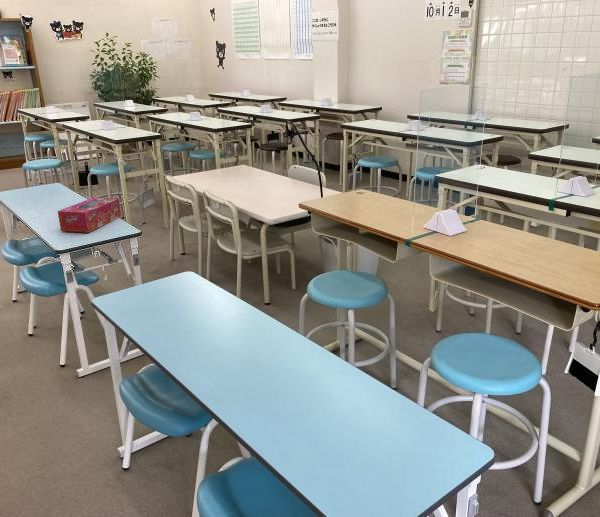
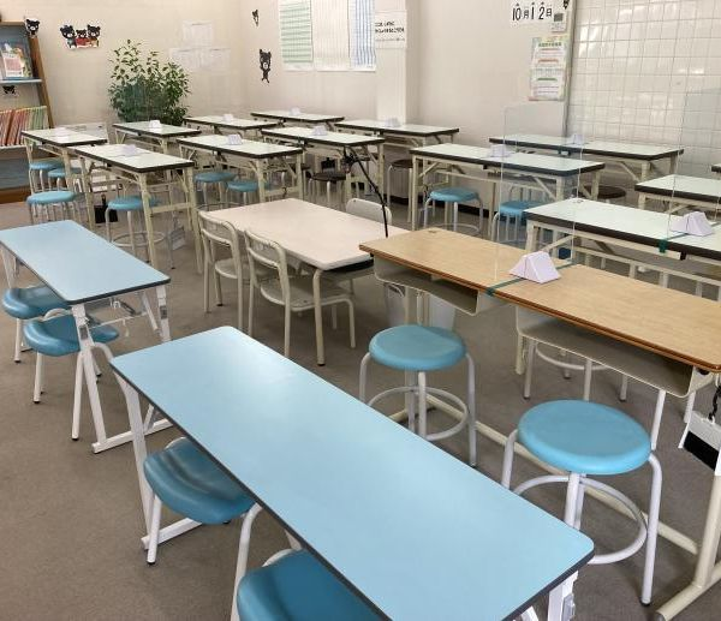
- tissue box [56,196,122,234]
